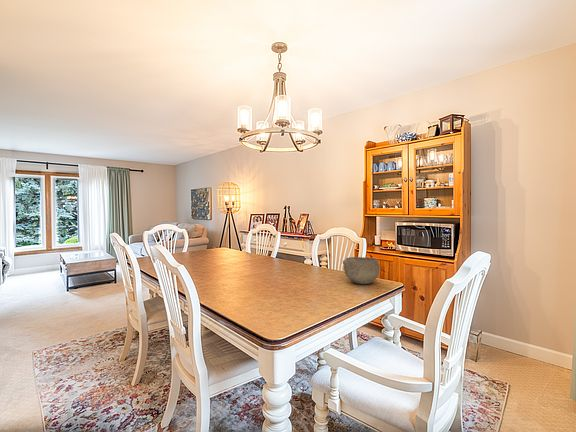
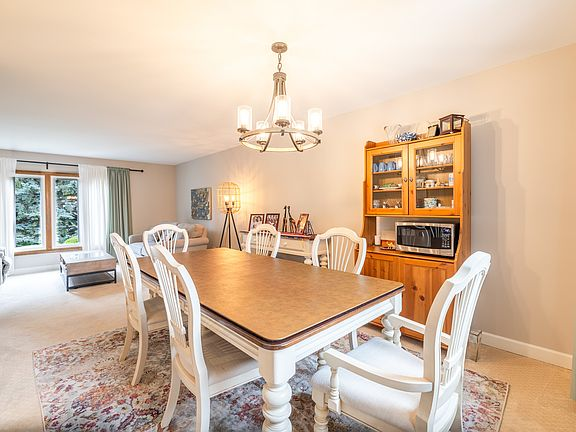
- bowl [342,256,381,285]
